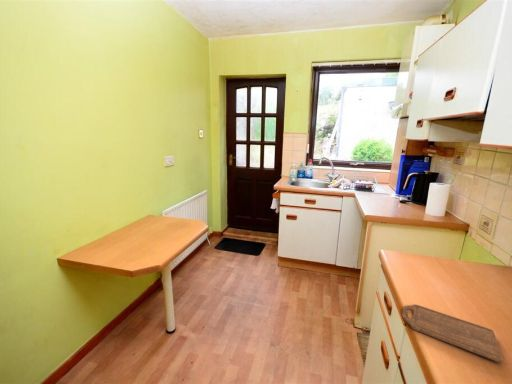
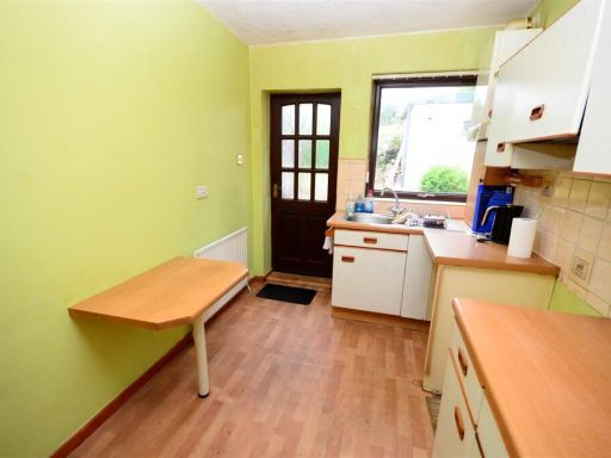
- cutting board [401,304,504,364]
